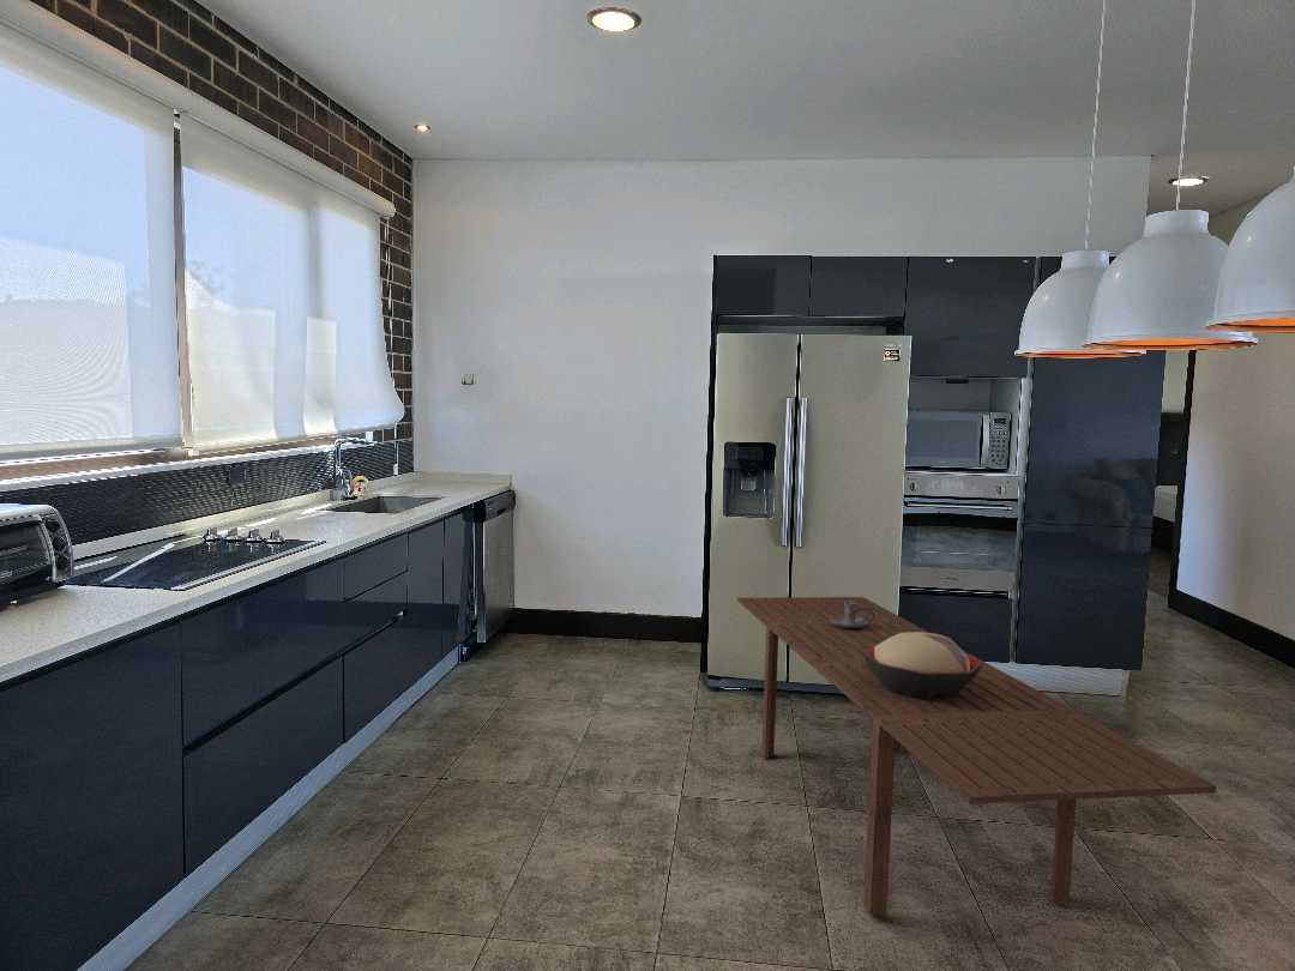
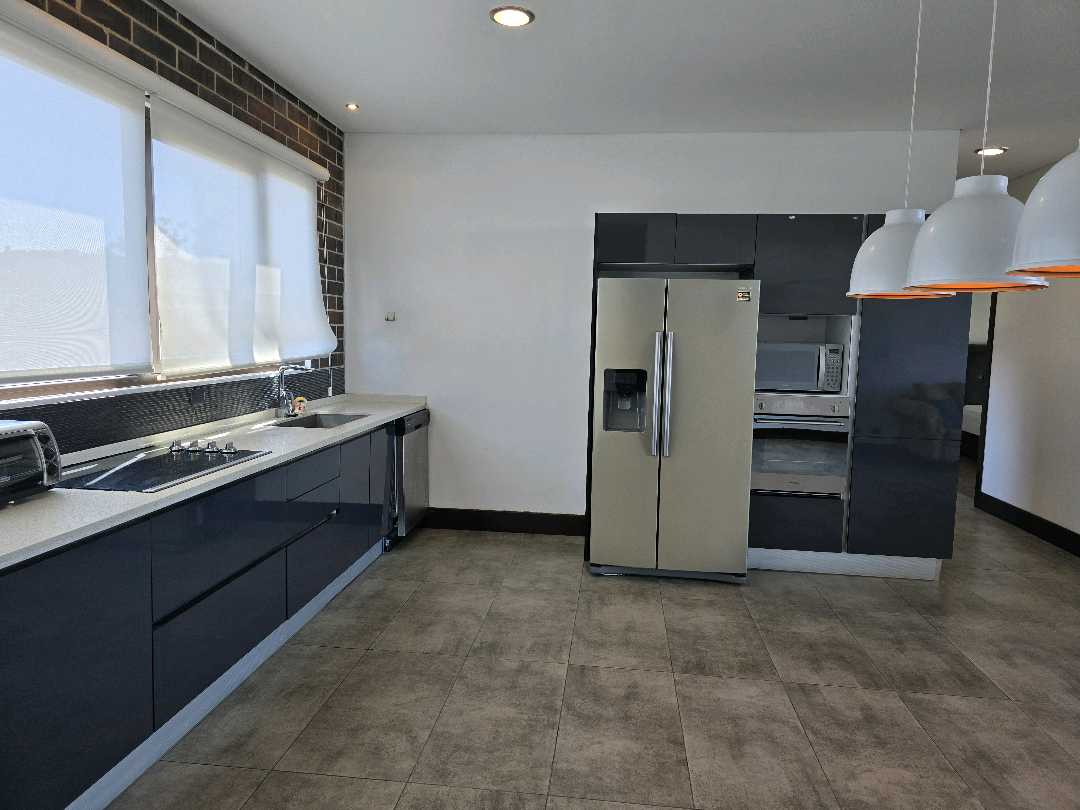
- decorative bowl [862,632,983,700]
- candle holder [831,602,874,628]
- dining table [736,596,1217,916]
